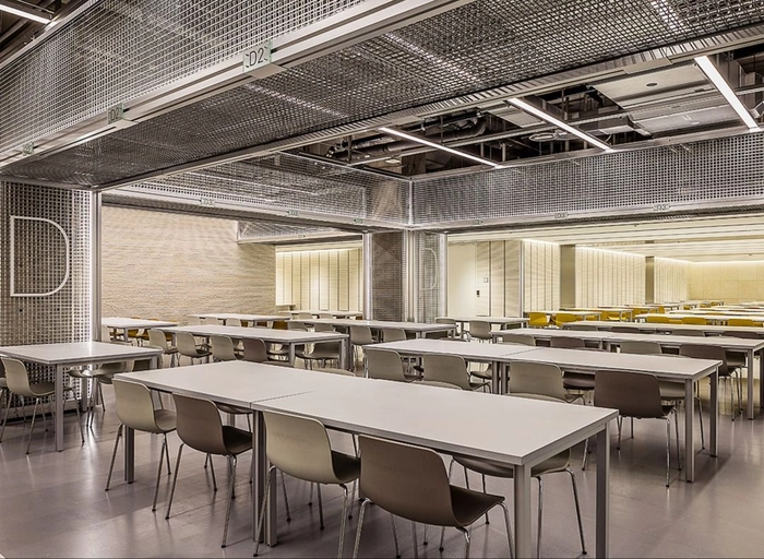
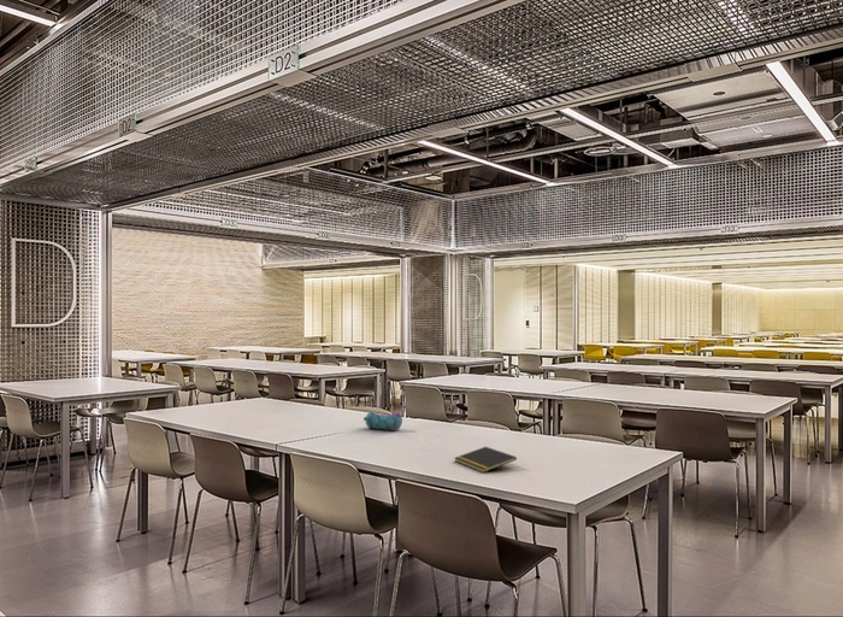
+ notepad [454,446,518,474]
+ pencil case [362,410,403,431]
